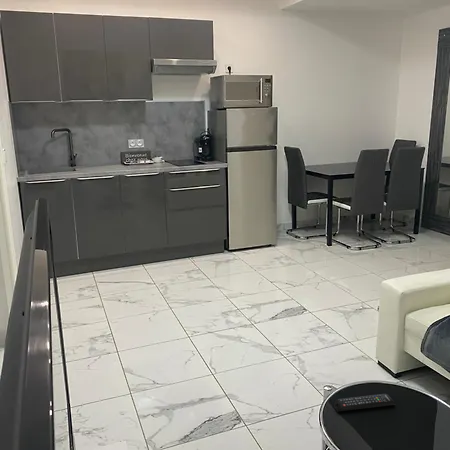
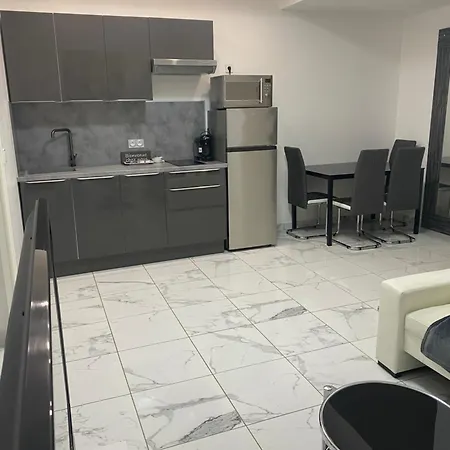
- remote control [333,393,397,412]
